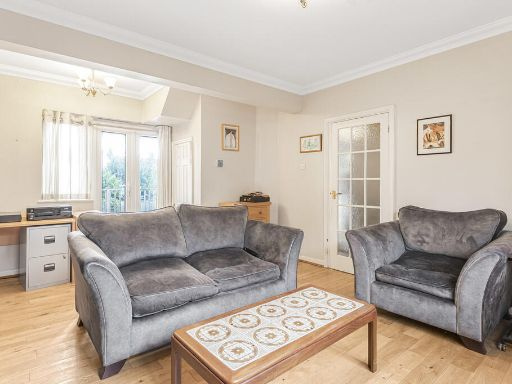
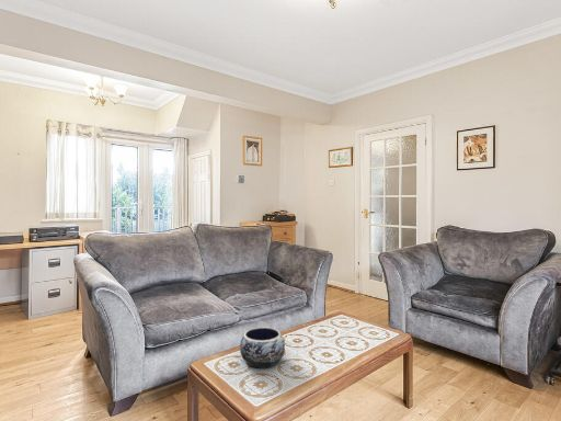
+ decorative bowl [239,326,286,369]
